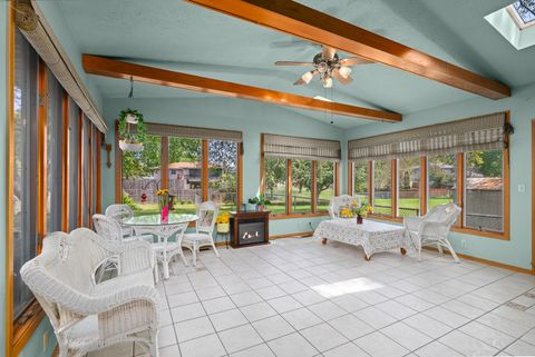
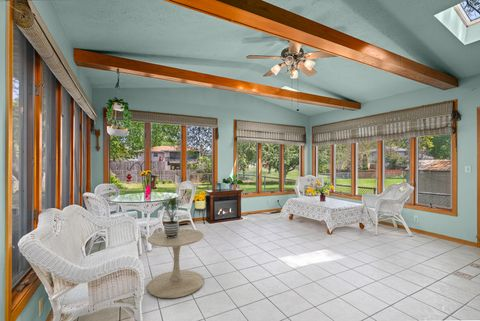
+ potted plant [156,195,187,238]
+ side table [147,228,205,299]
